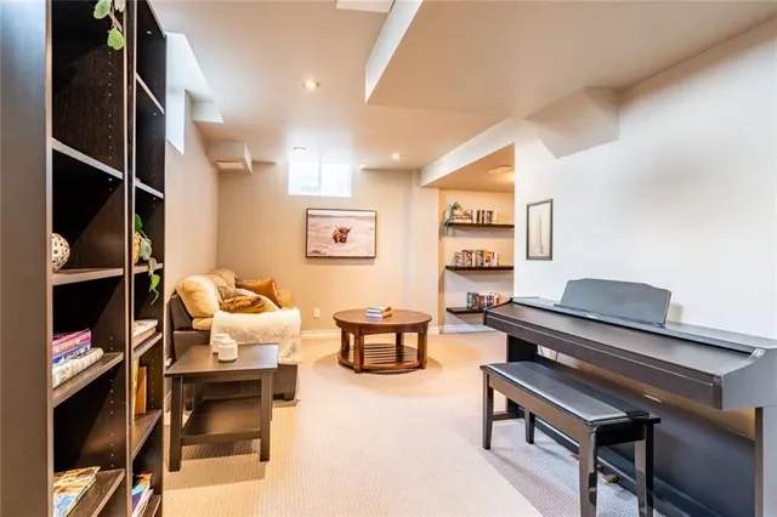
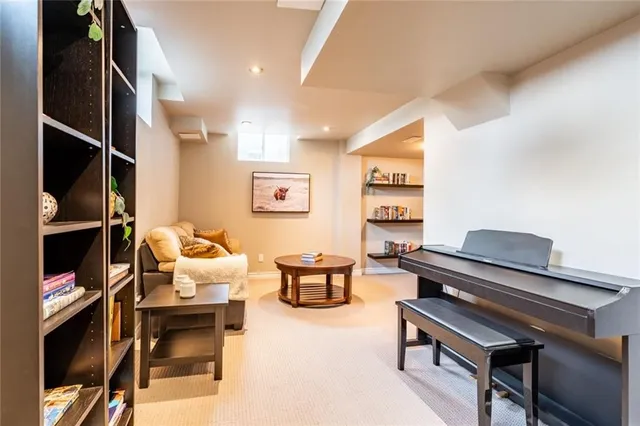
- wall art [524,198,554,262]
